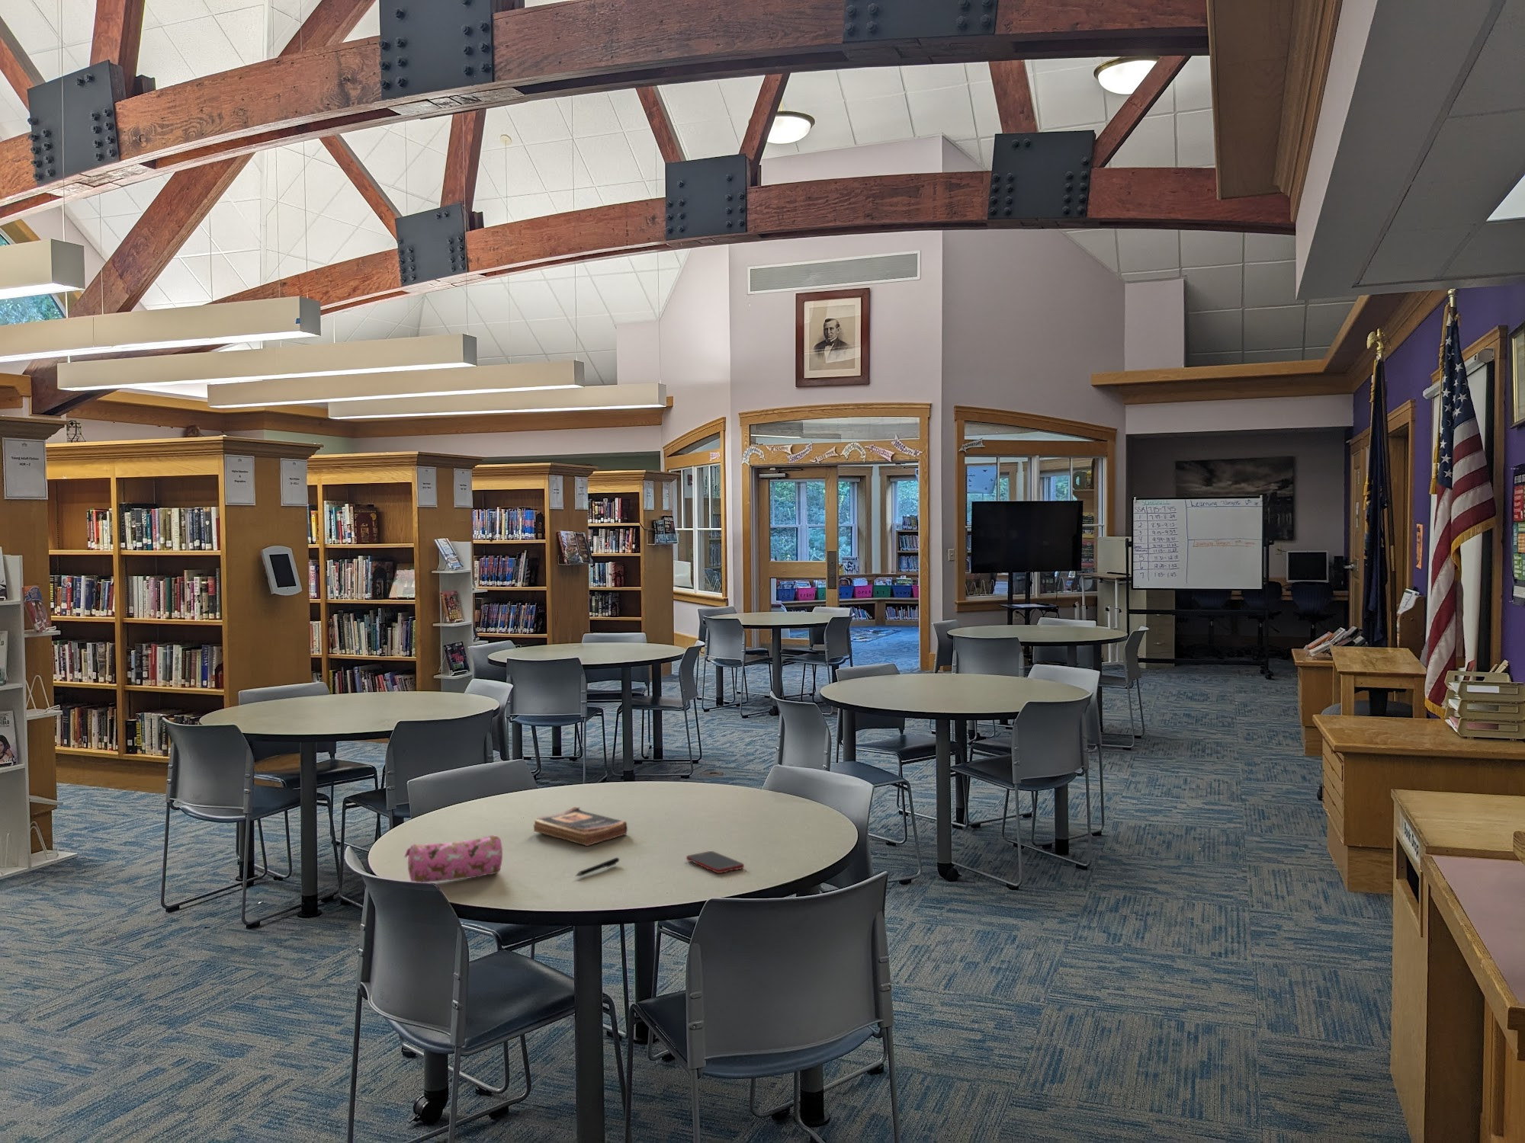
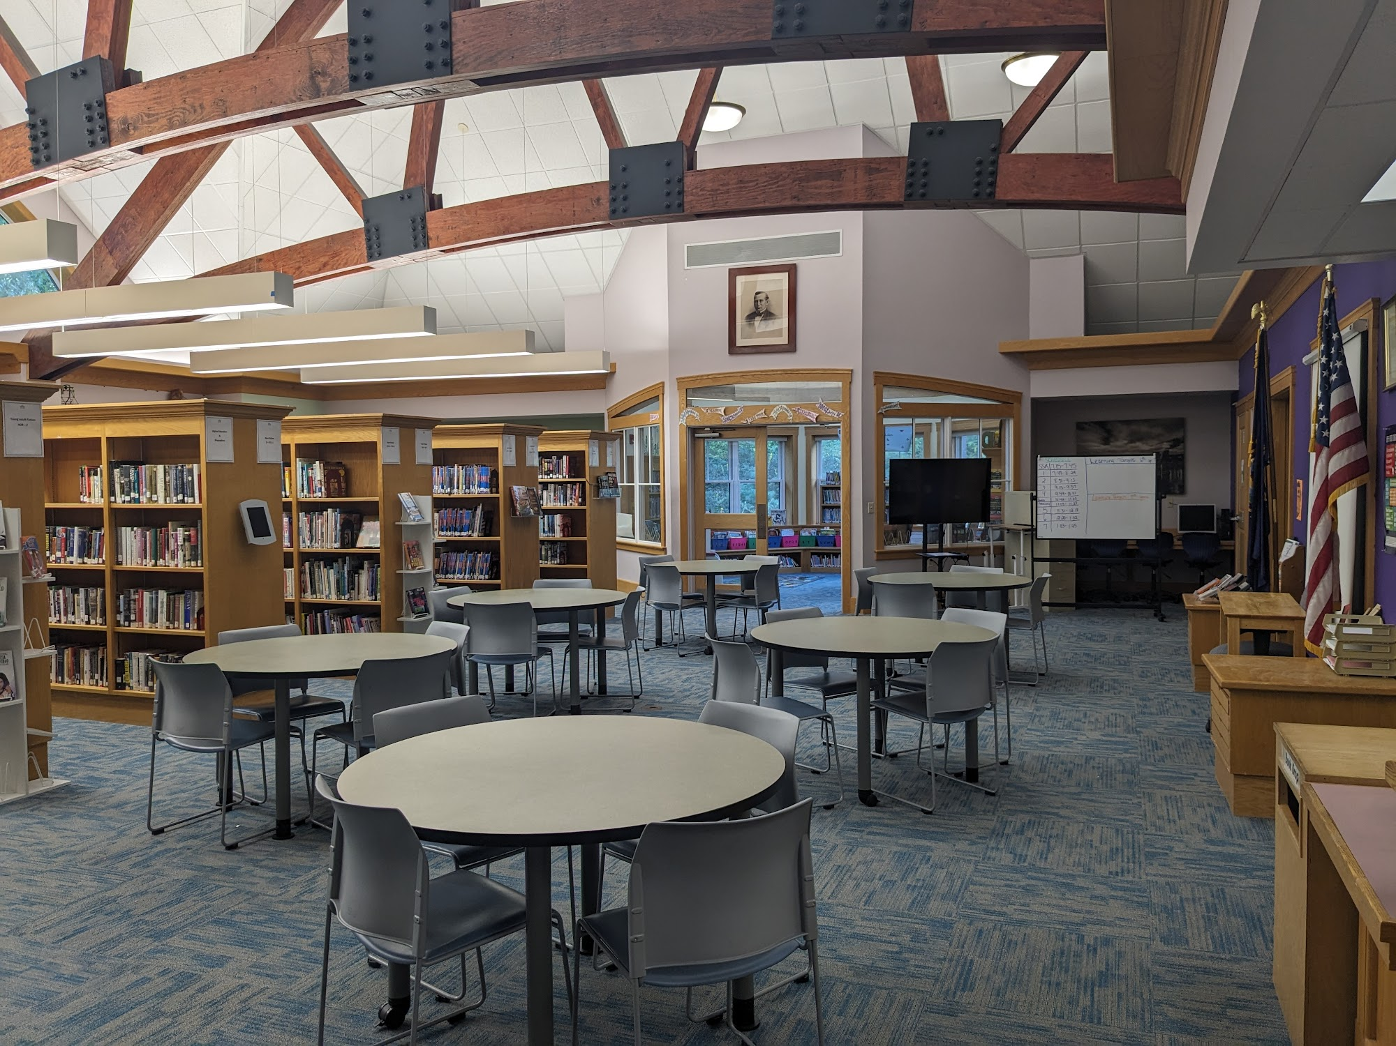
- pencil case [405,834,503,884]
- cell phone [686,850,744,874]
- book [533,806,628,846]
- pen [575,856,620,878]
